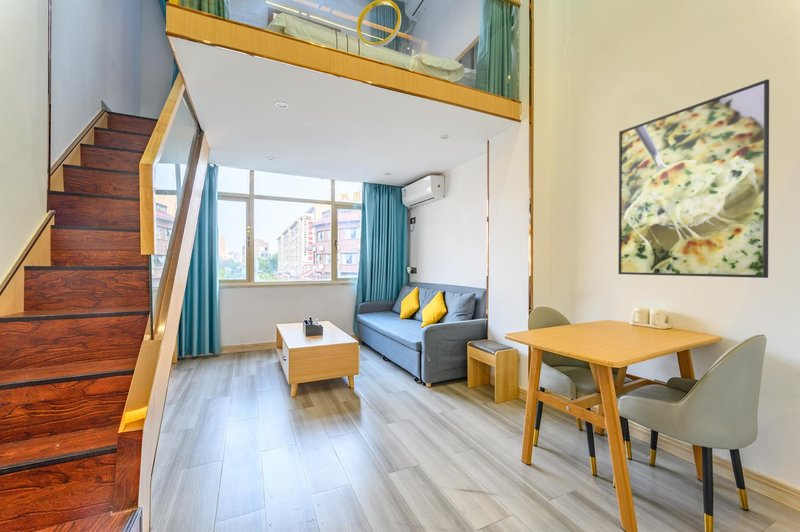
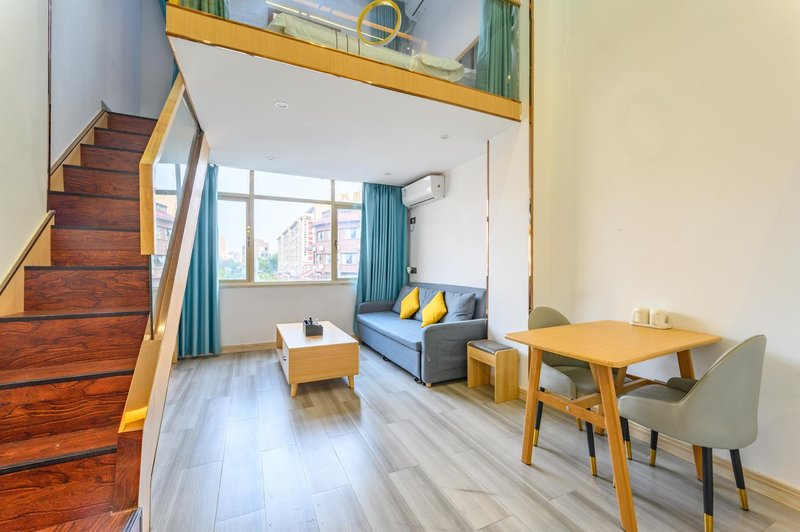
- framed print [617,78,770,279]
